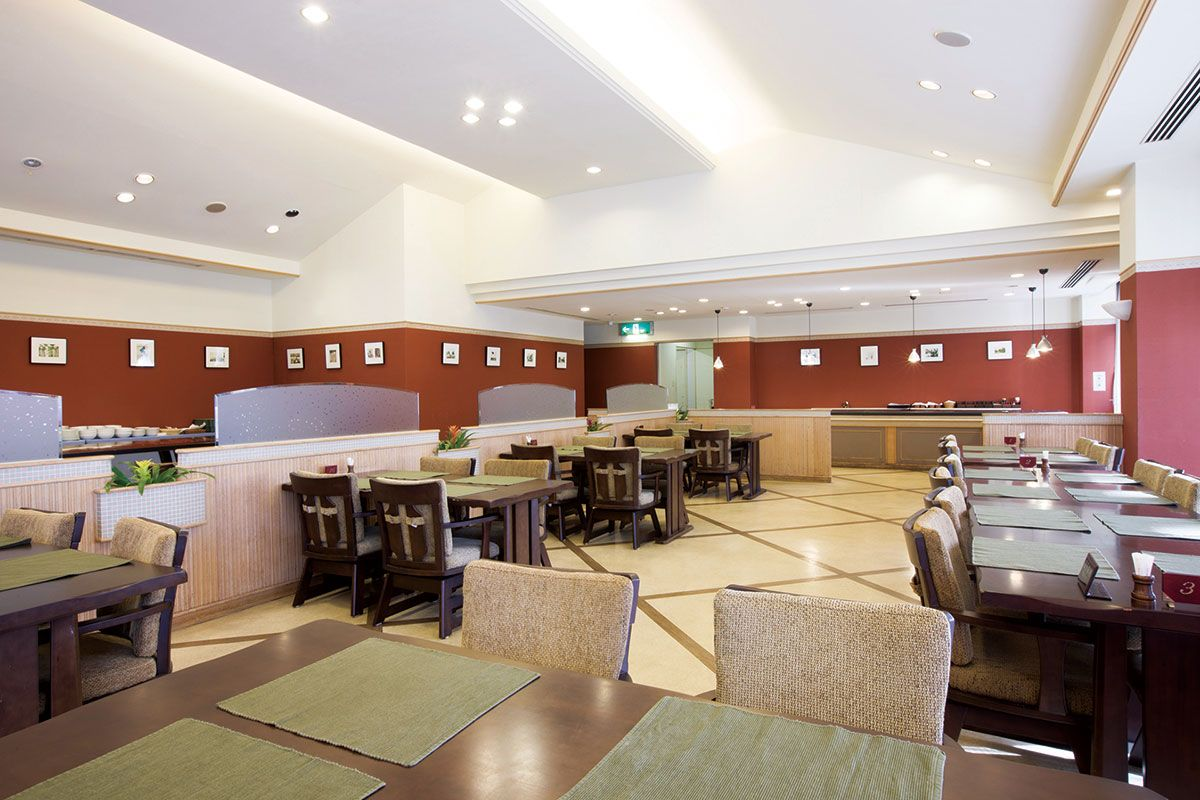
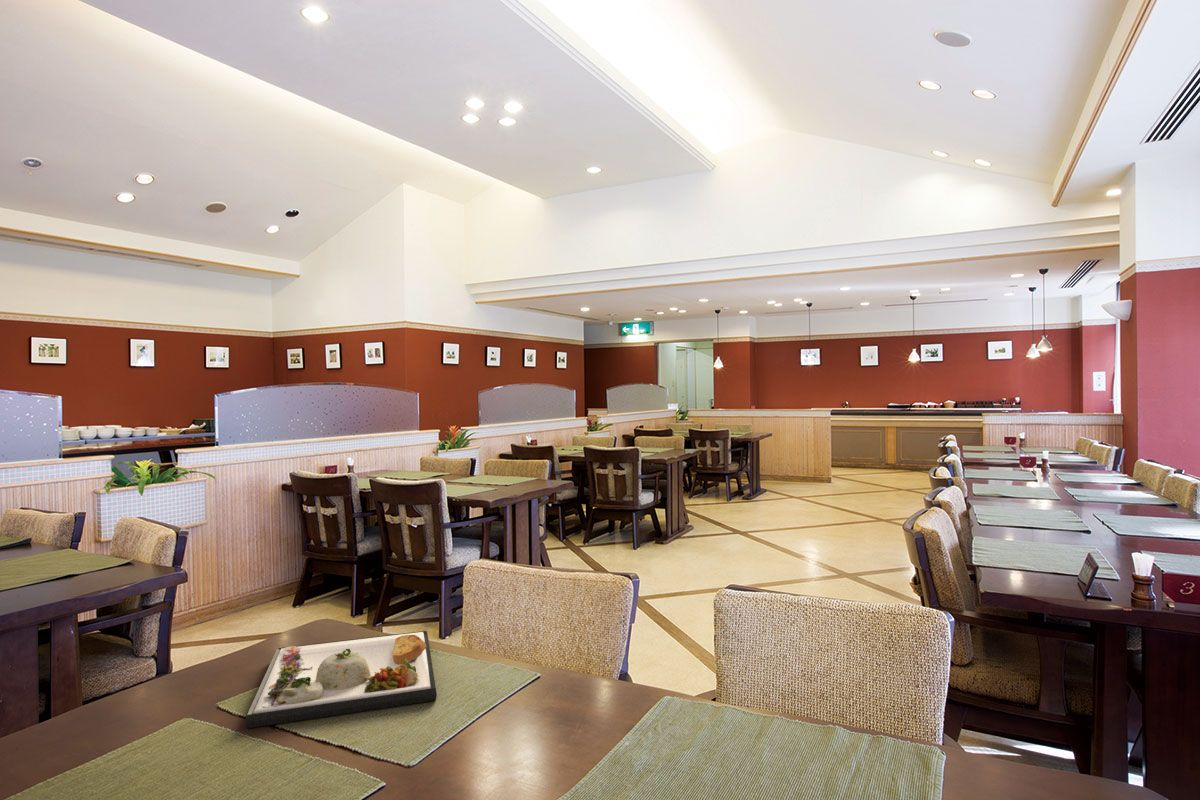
+ dinner plate [245,630,438,729]
